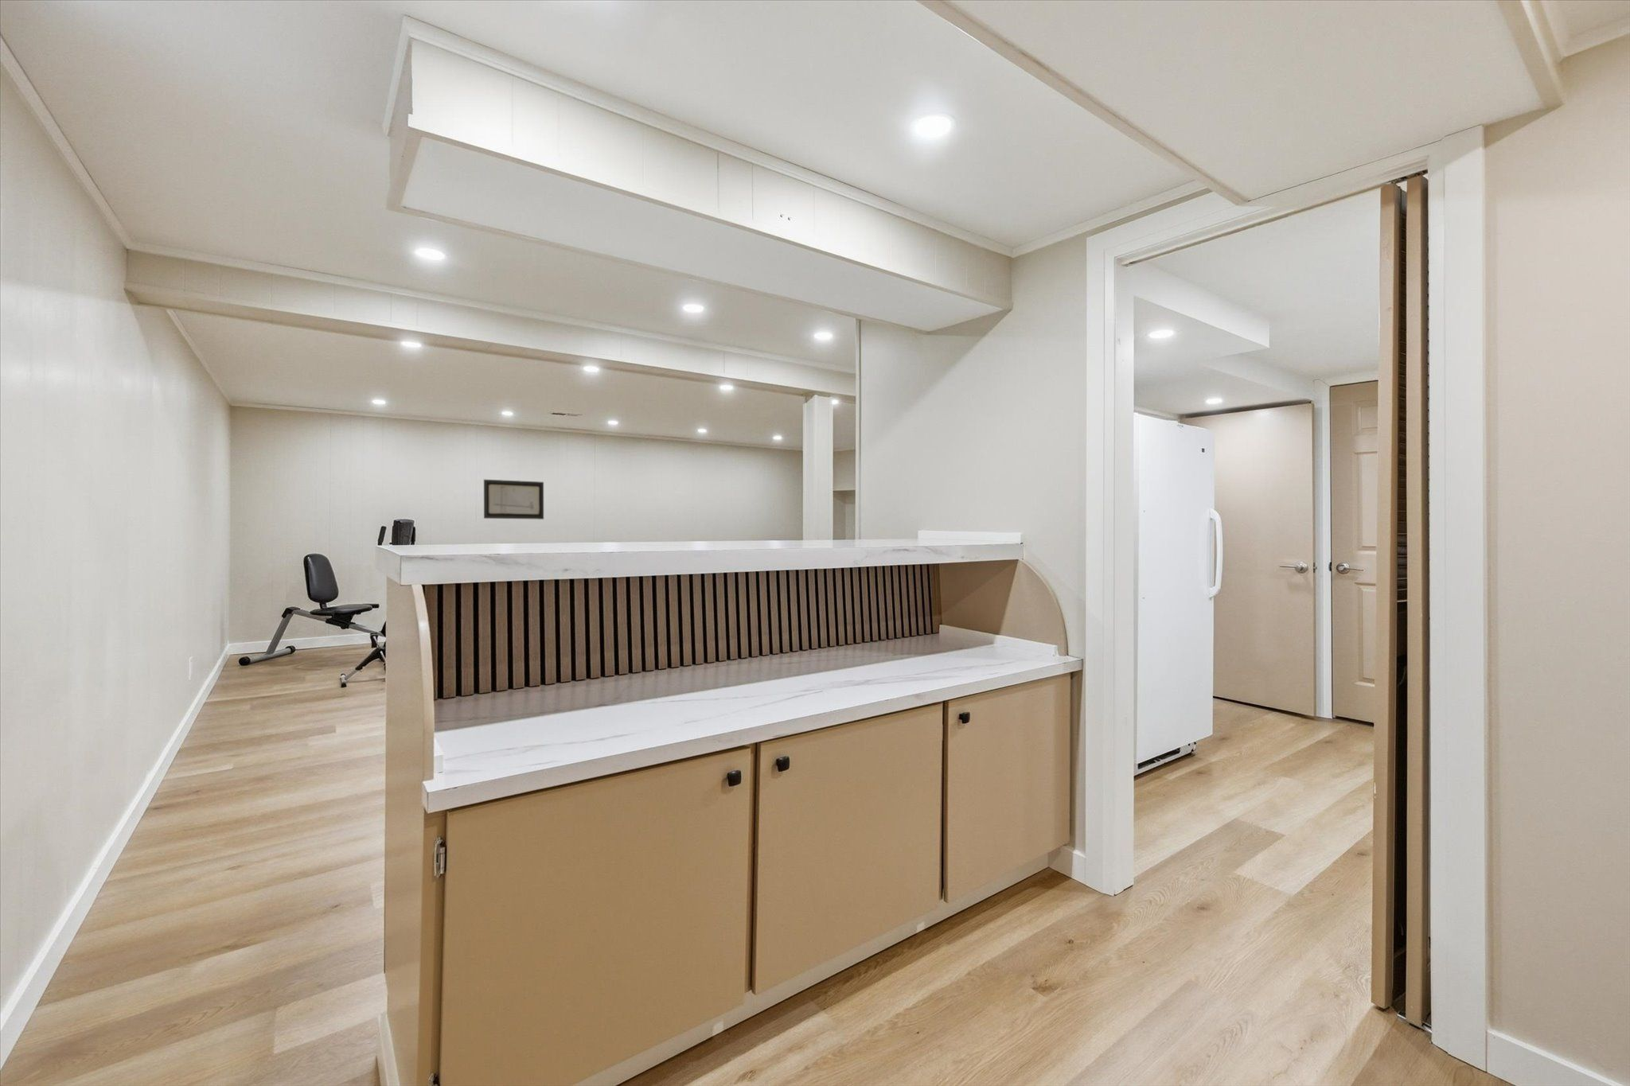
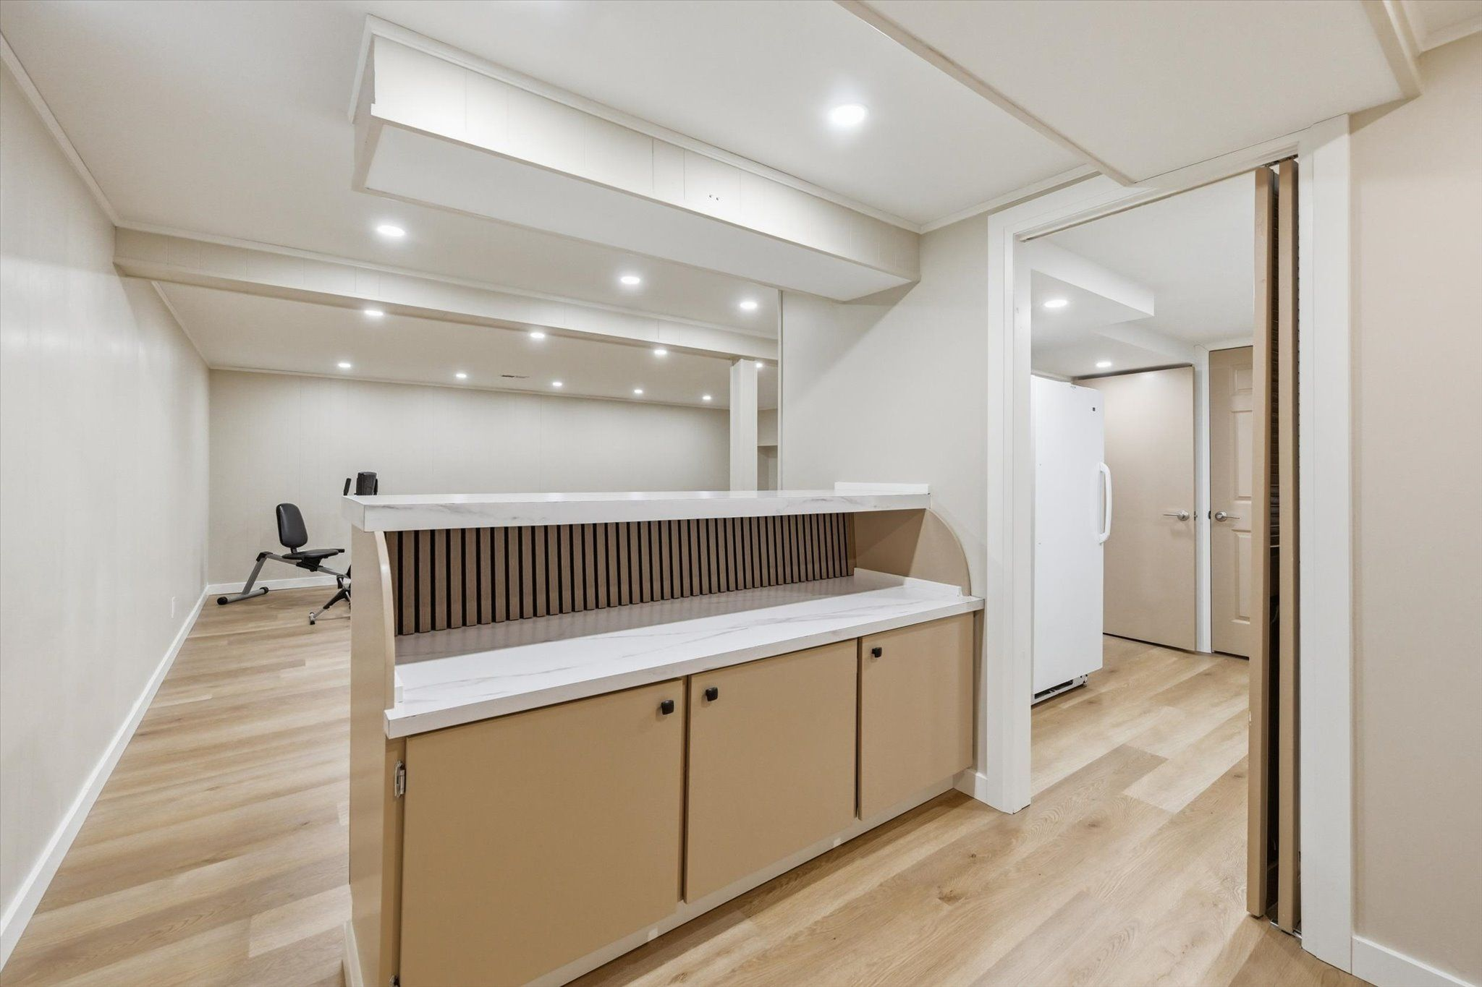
- wall art [484,479,544,520]
